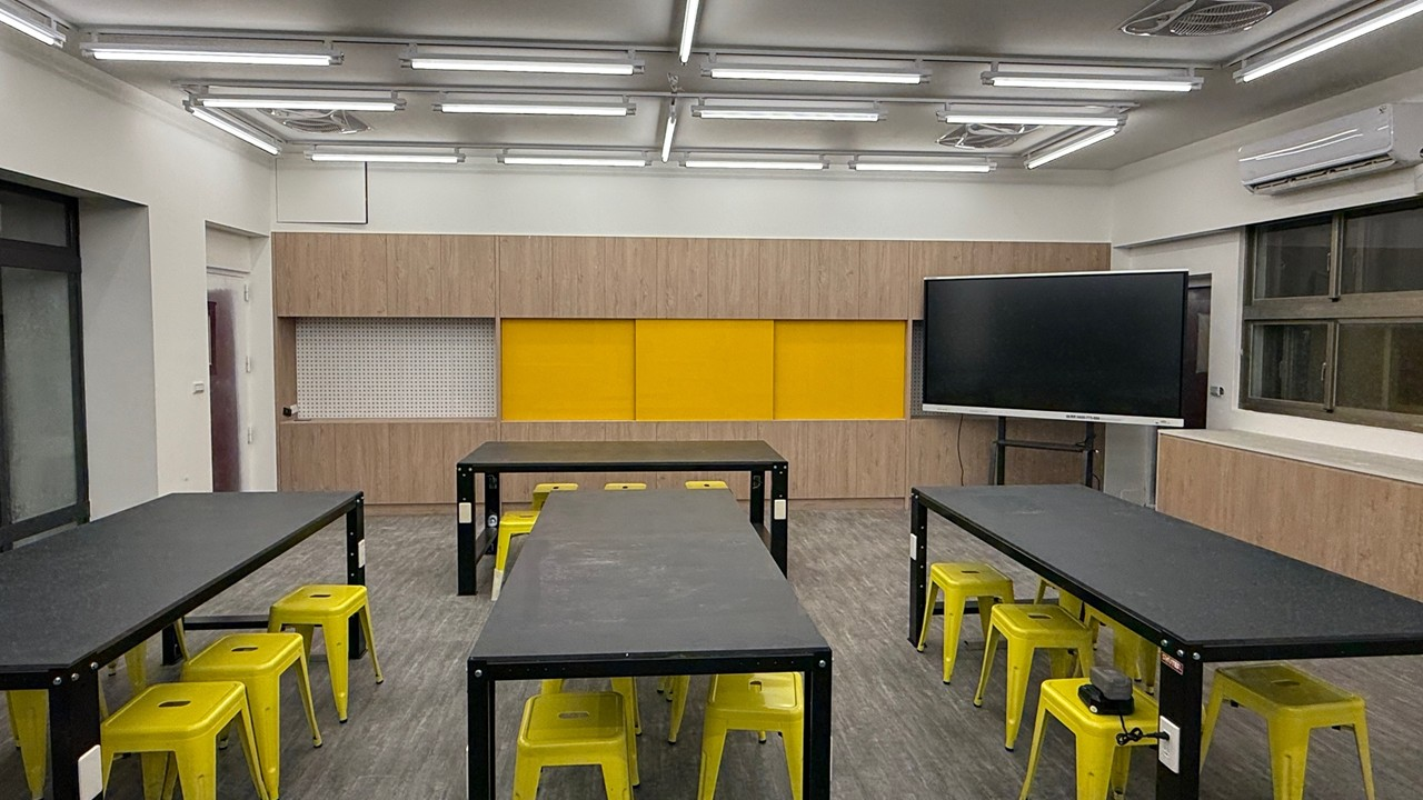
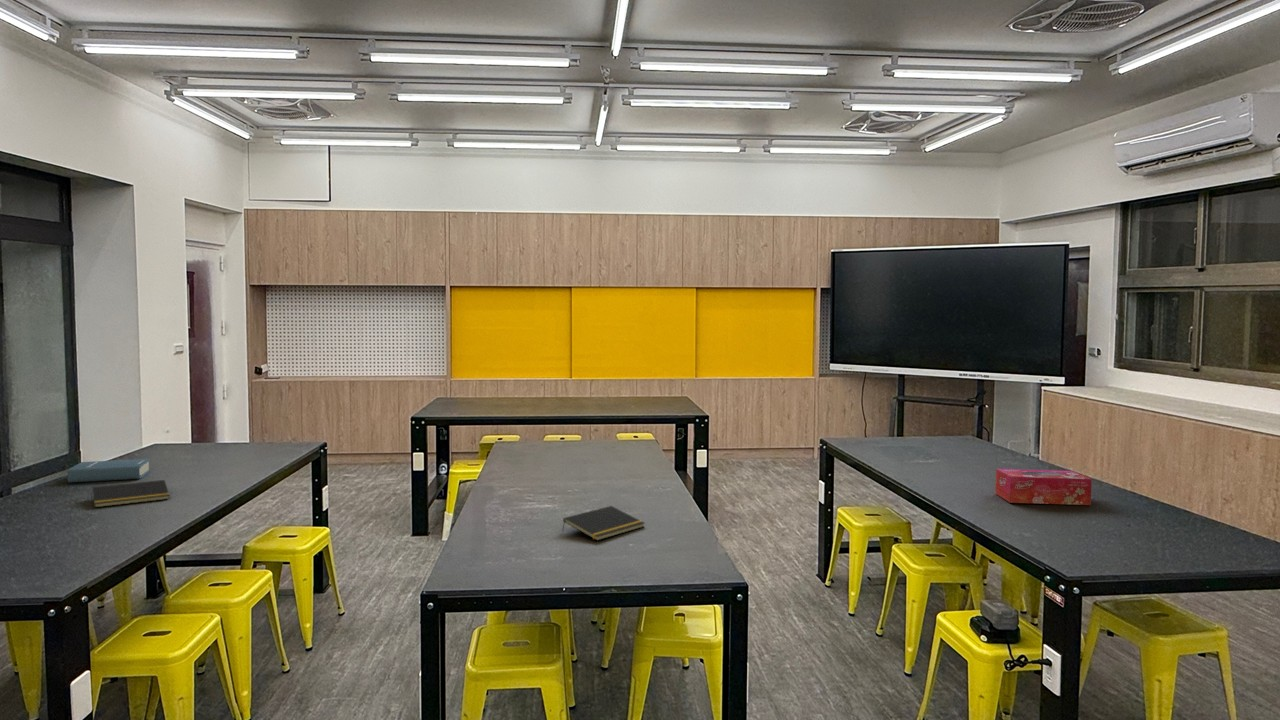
+ notepad [561,505,646,542]
+ tissue box [994,468,1093,506]
+ hardback book [66,458,151,484]
+ notepad [90,479,170,508]
